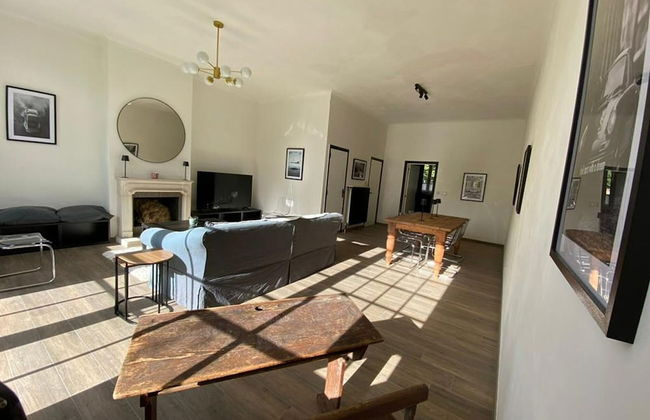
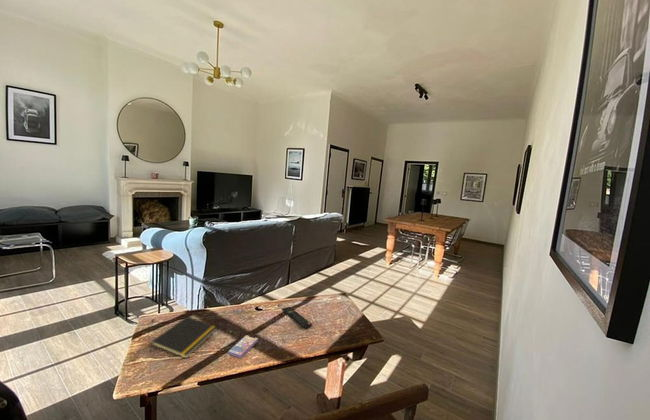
+ remote control [281,306,313,330]
+ notepad [149,315,218,359]
+ smartphone [227,334,259,358]
